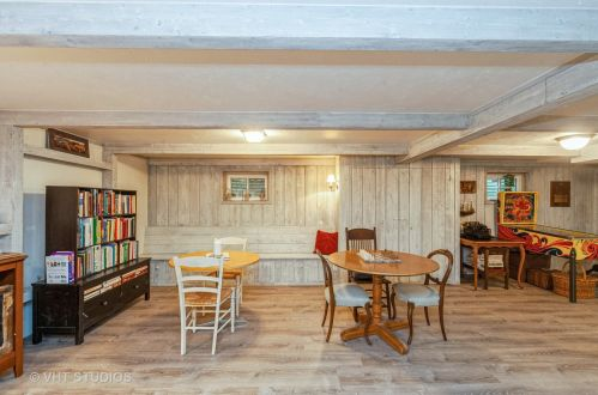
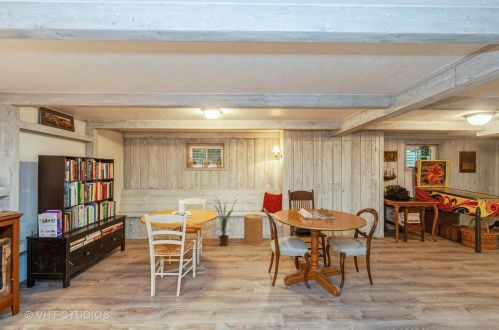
+ house plant [214,196,237,247]
+ basket [243,213,264,246]
